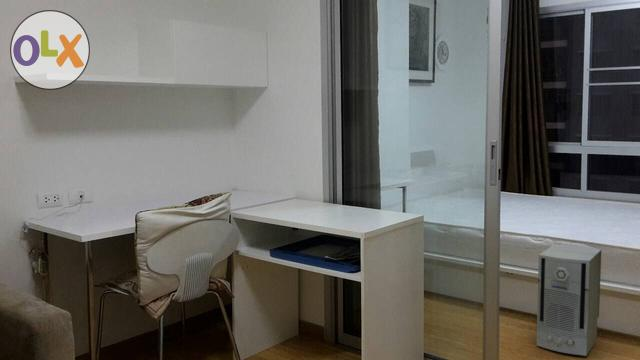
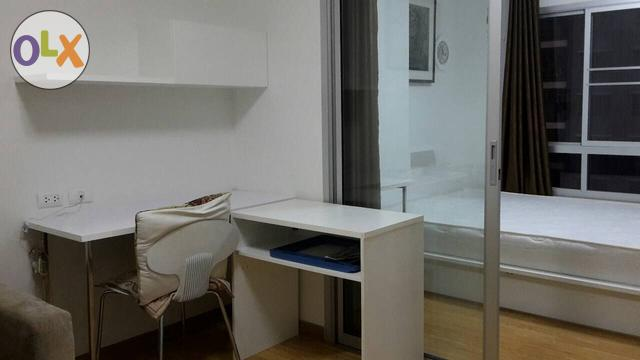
- air purifier [536,243,602,357]
